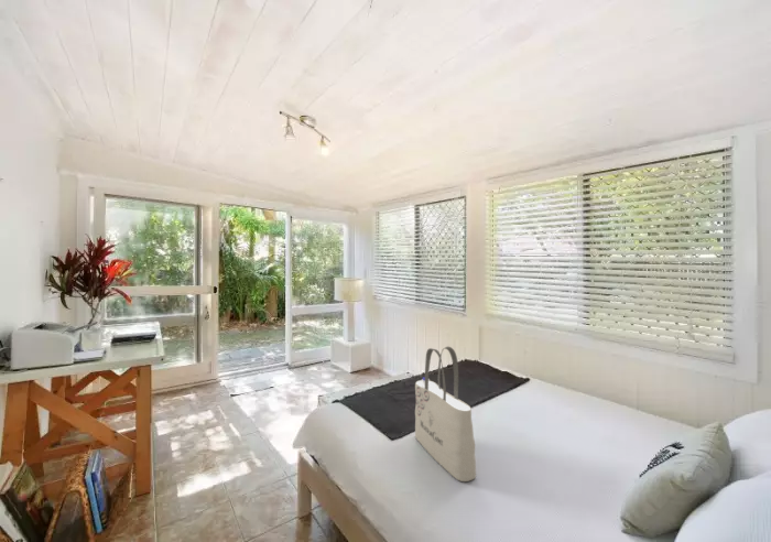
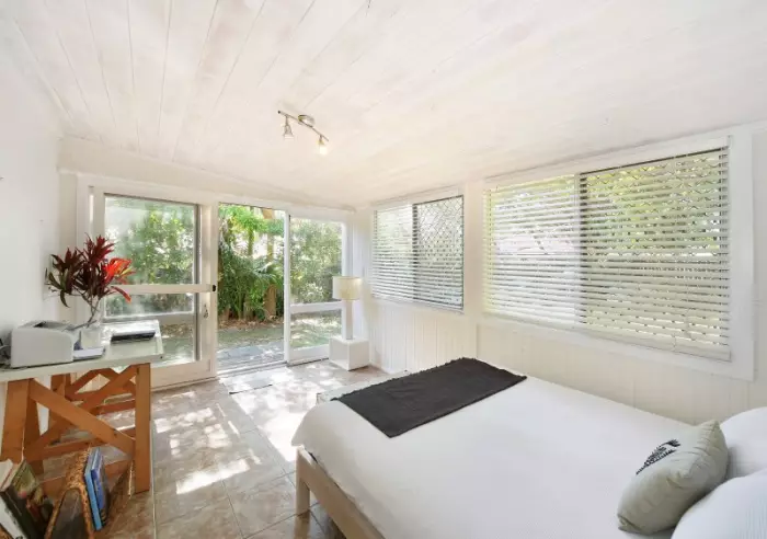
- tote bag [414,346,477,483]
